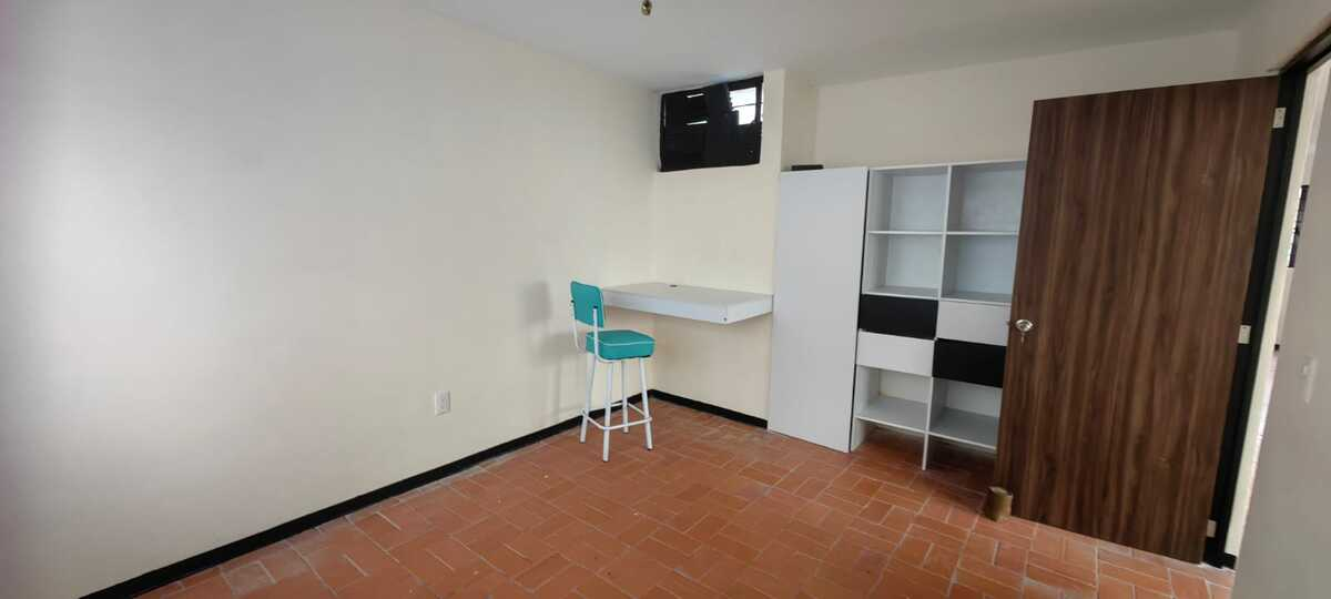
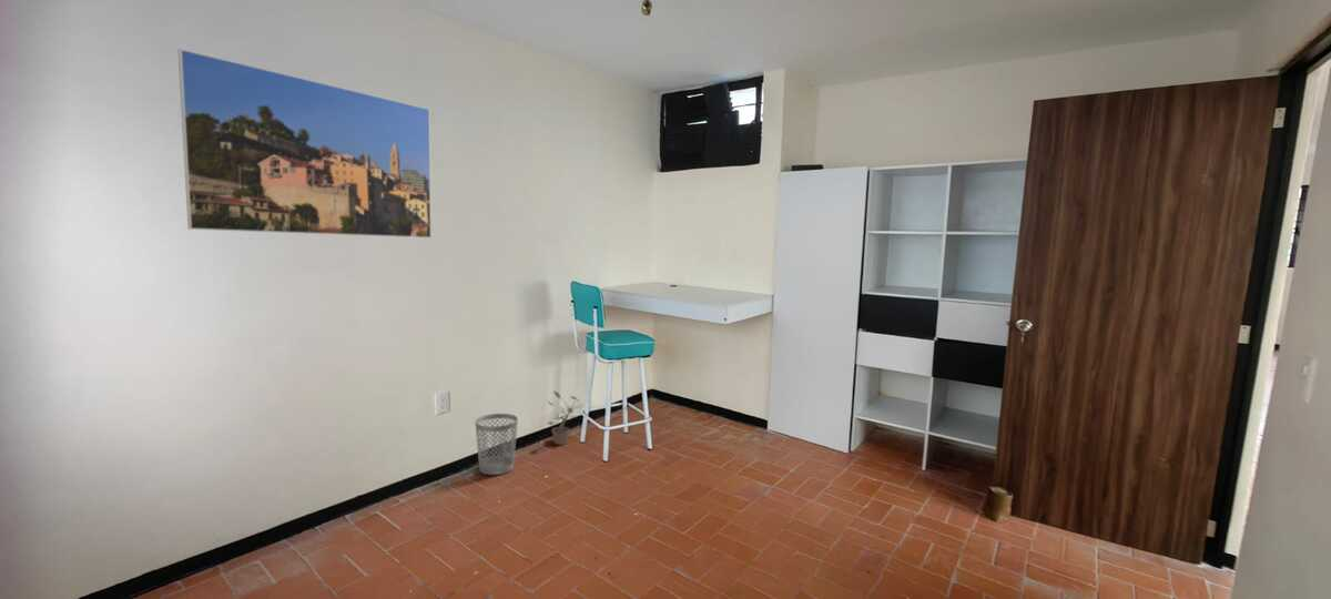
+ potted plant [547,389,580,446]
+ wastebasket [474,413,519,476]
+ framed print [177,48,433,240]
